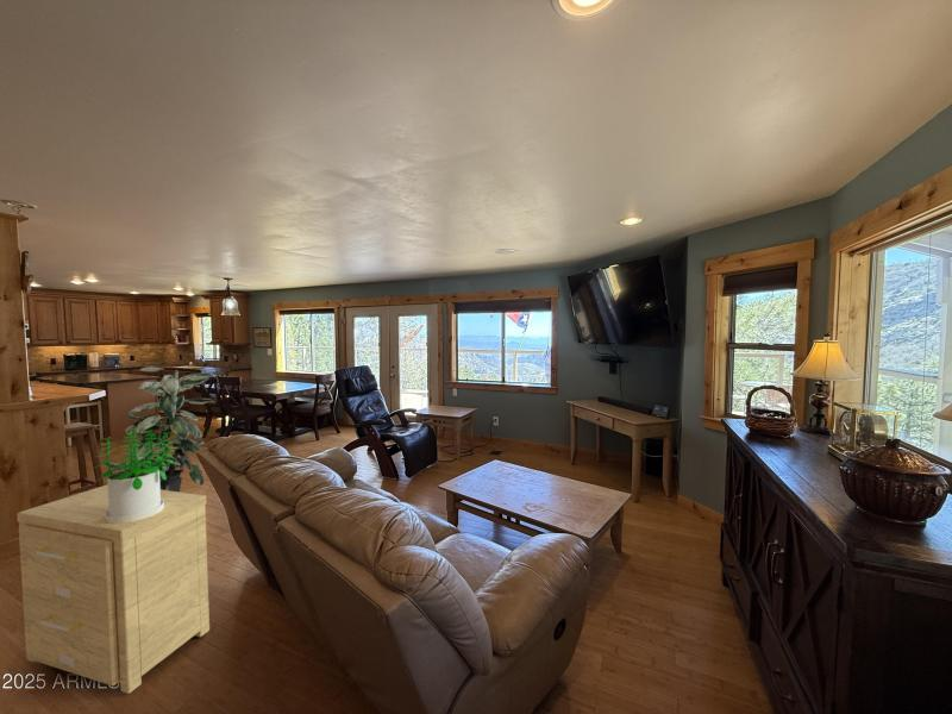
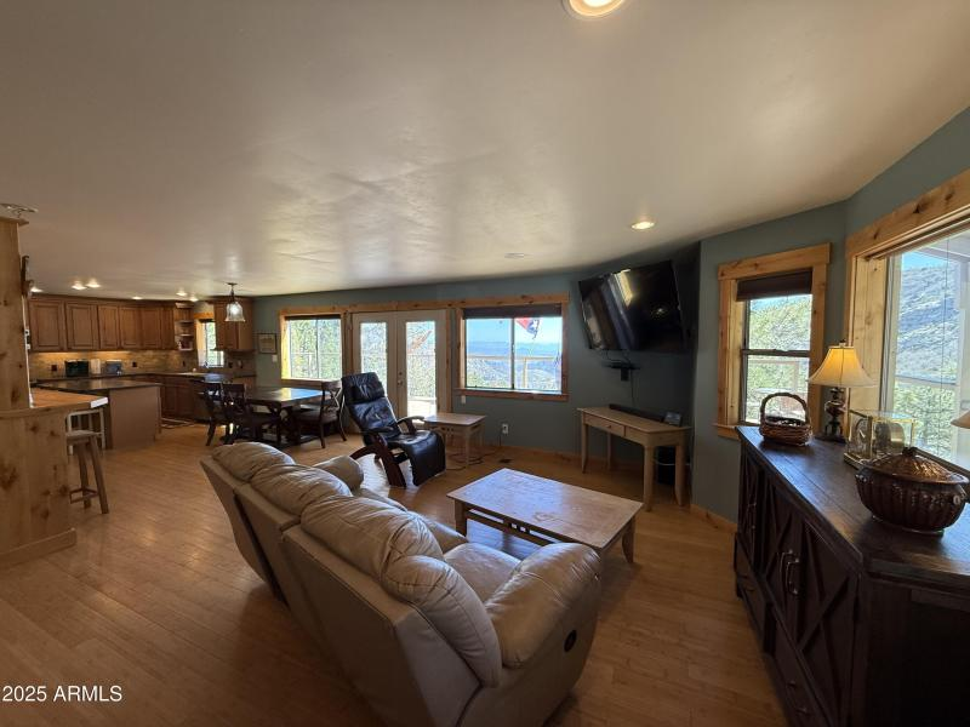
- indoor plant [102,365,217,493]
- potted plant [94,430,178,524]
- side table [15,483,211,695]
